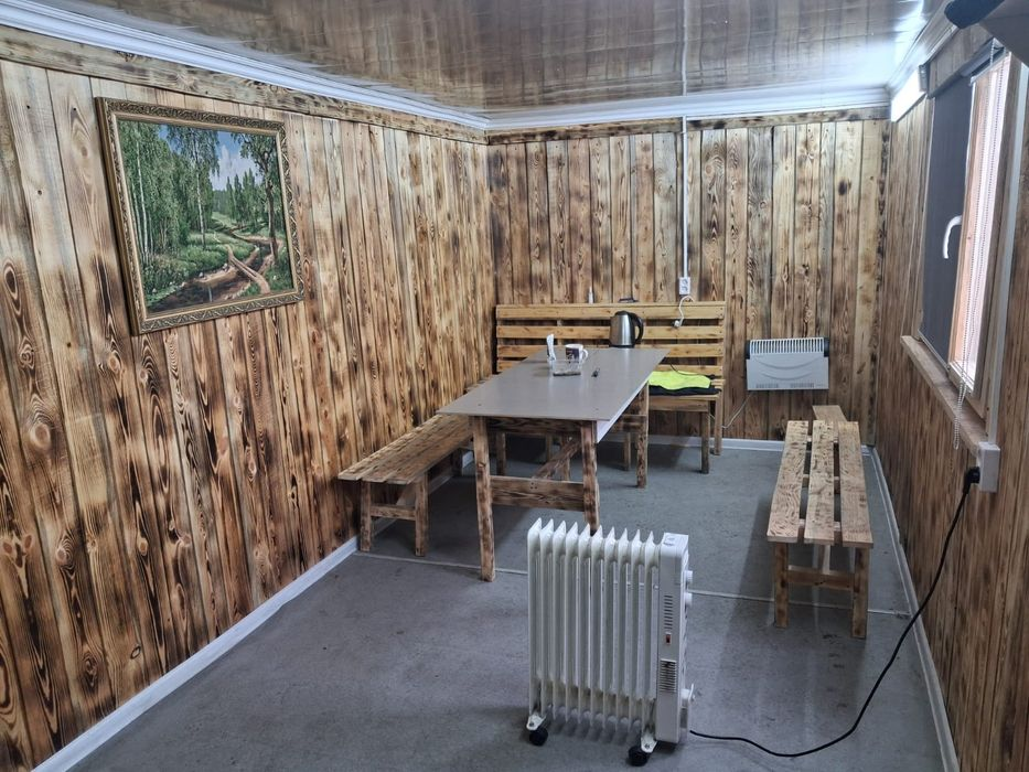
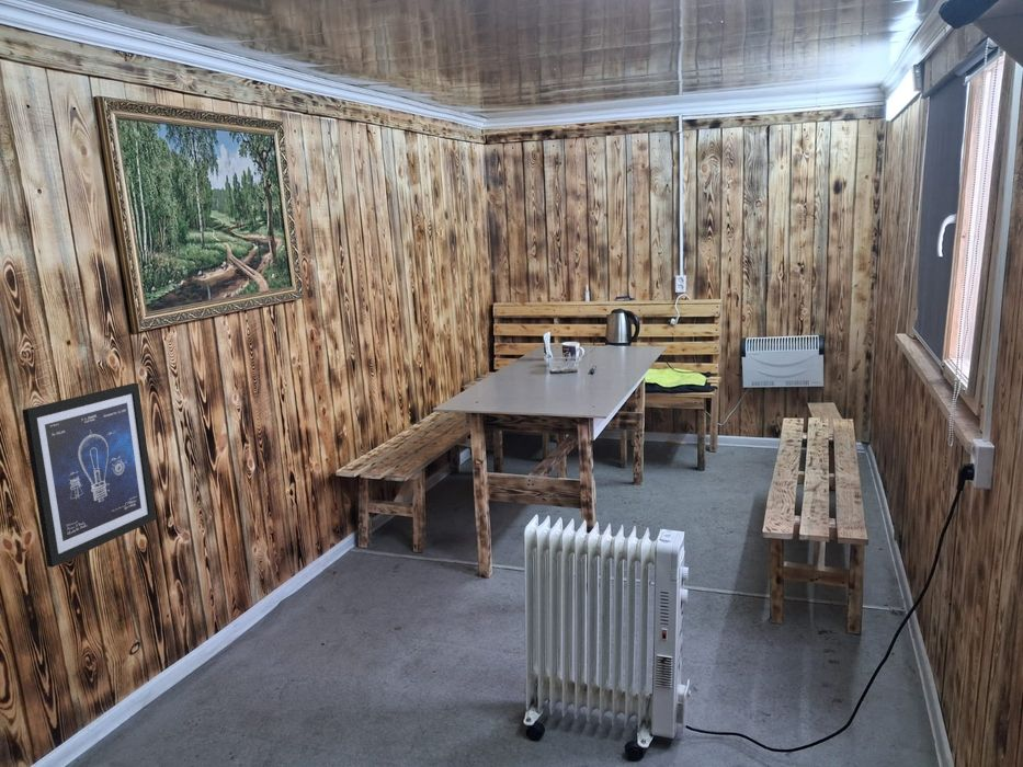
+ wall art [21,382,157,569]
